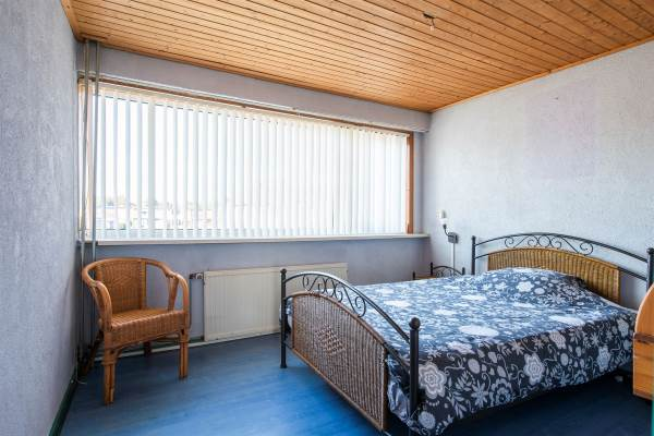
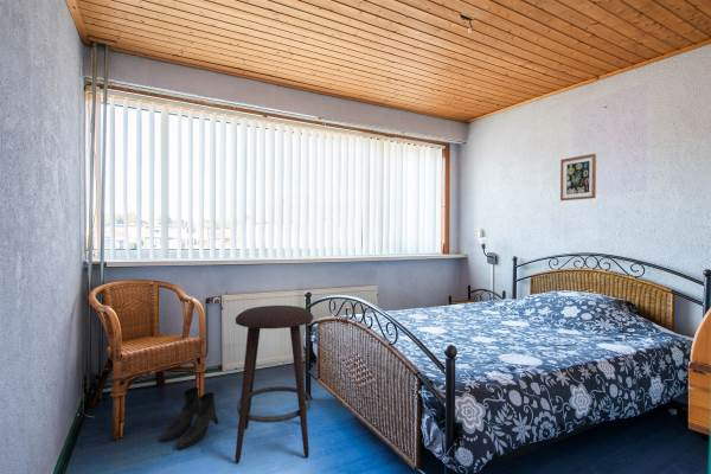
+ wall art [559,153,597,201]
+ boots [159,386,219,450]
+ stool [235,305,314,465]
